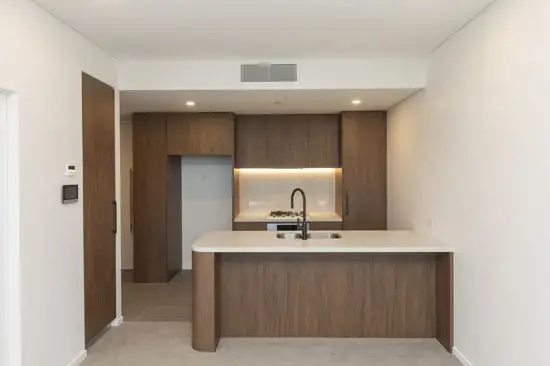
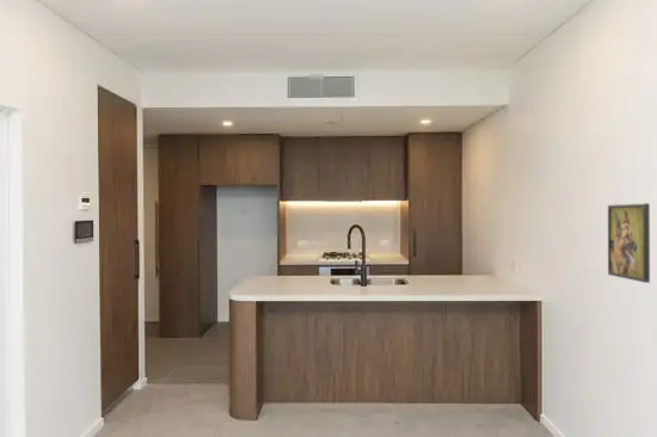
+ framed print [607,202,651,284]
